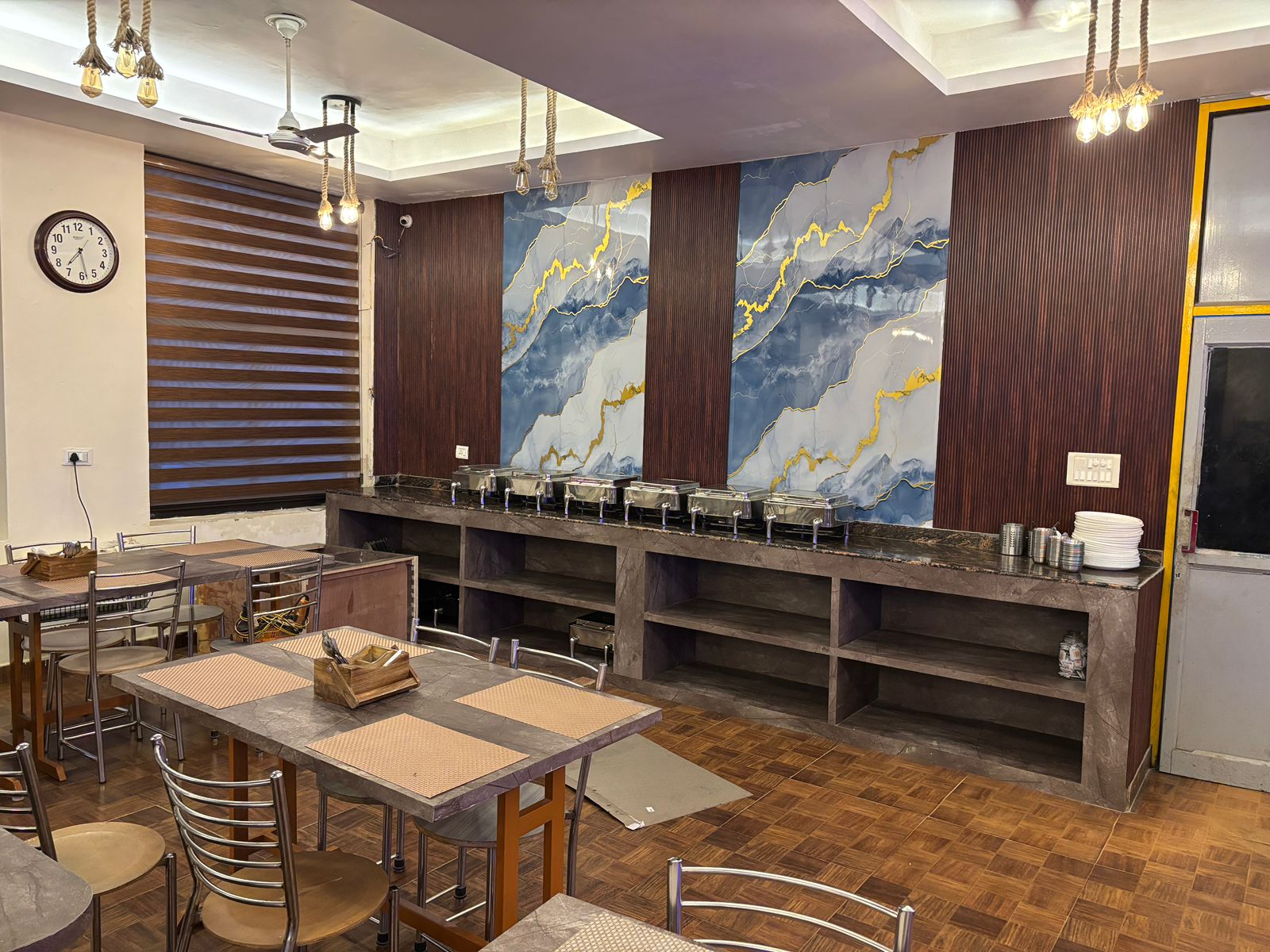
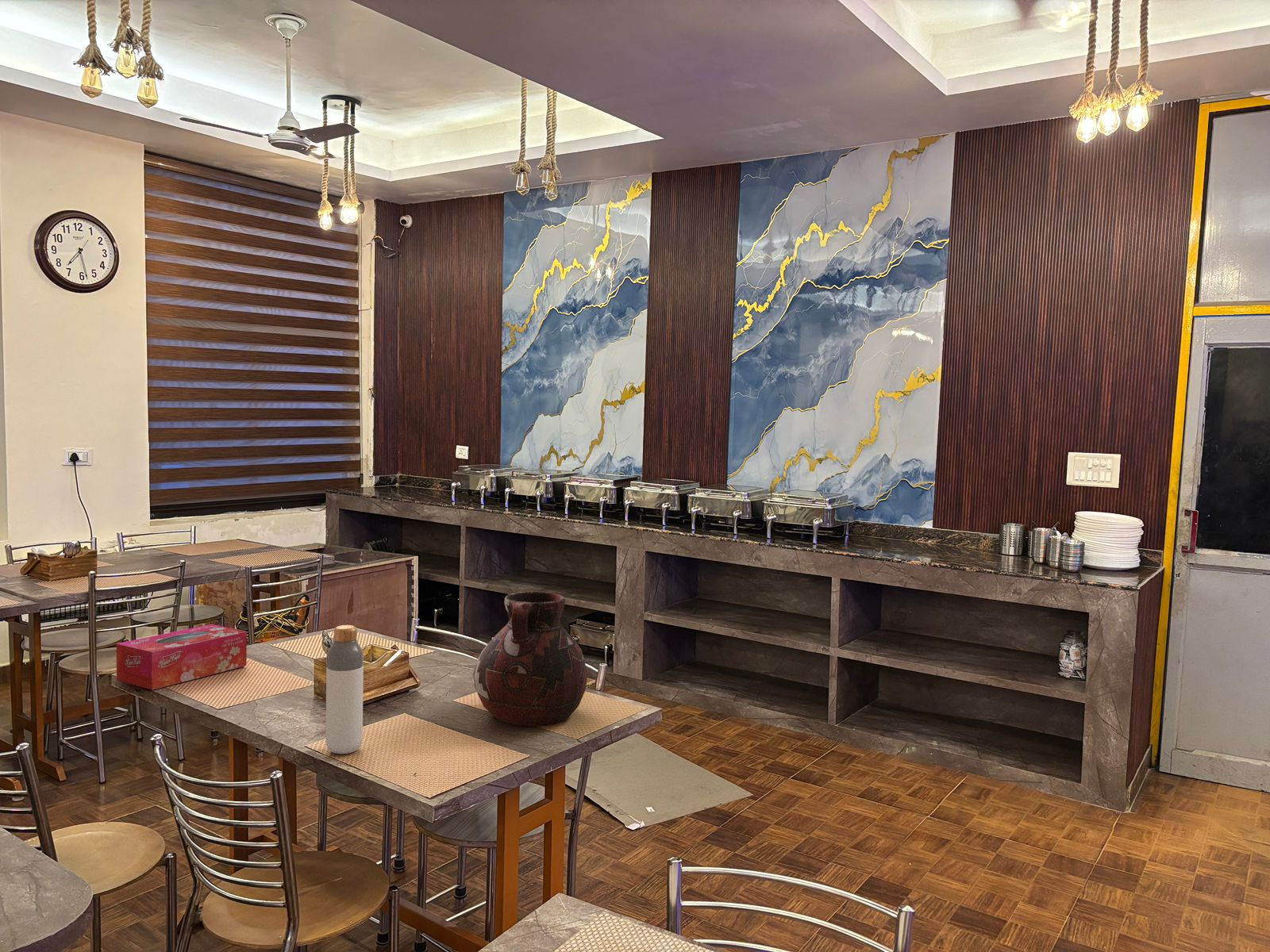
+ tissue box [116,624,248,690]
+ bottle [325,624,364,754]
+ jug [472,591,588,727]
